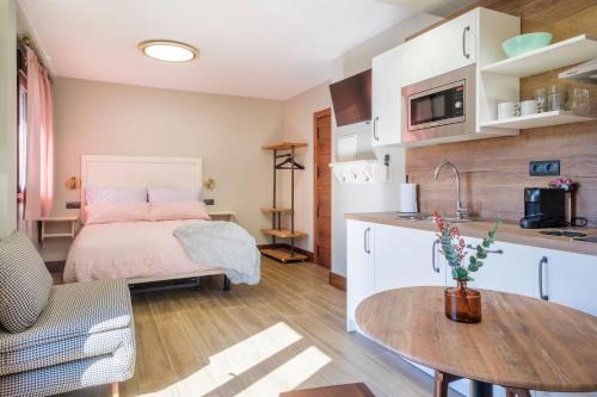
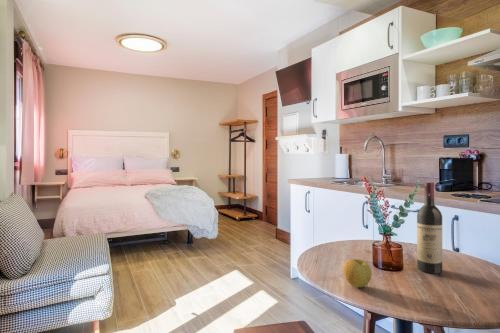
+ wine bottle [416,181,443,275]
+ apple [342,258,373,288]
